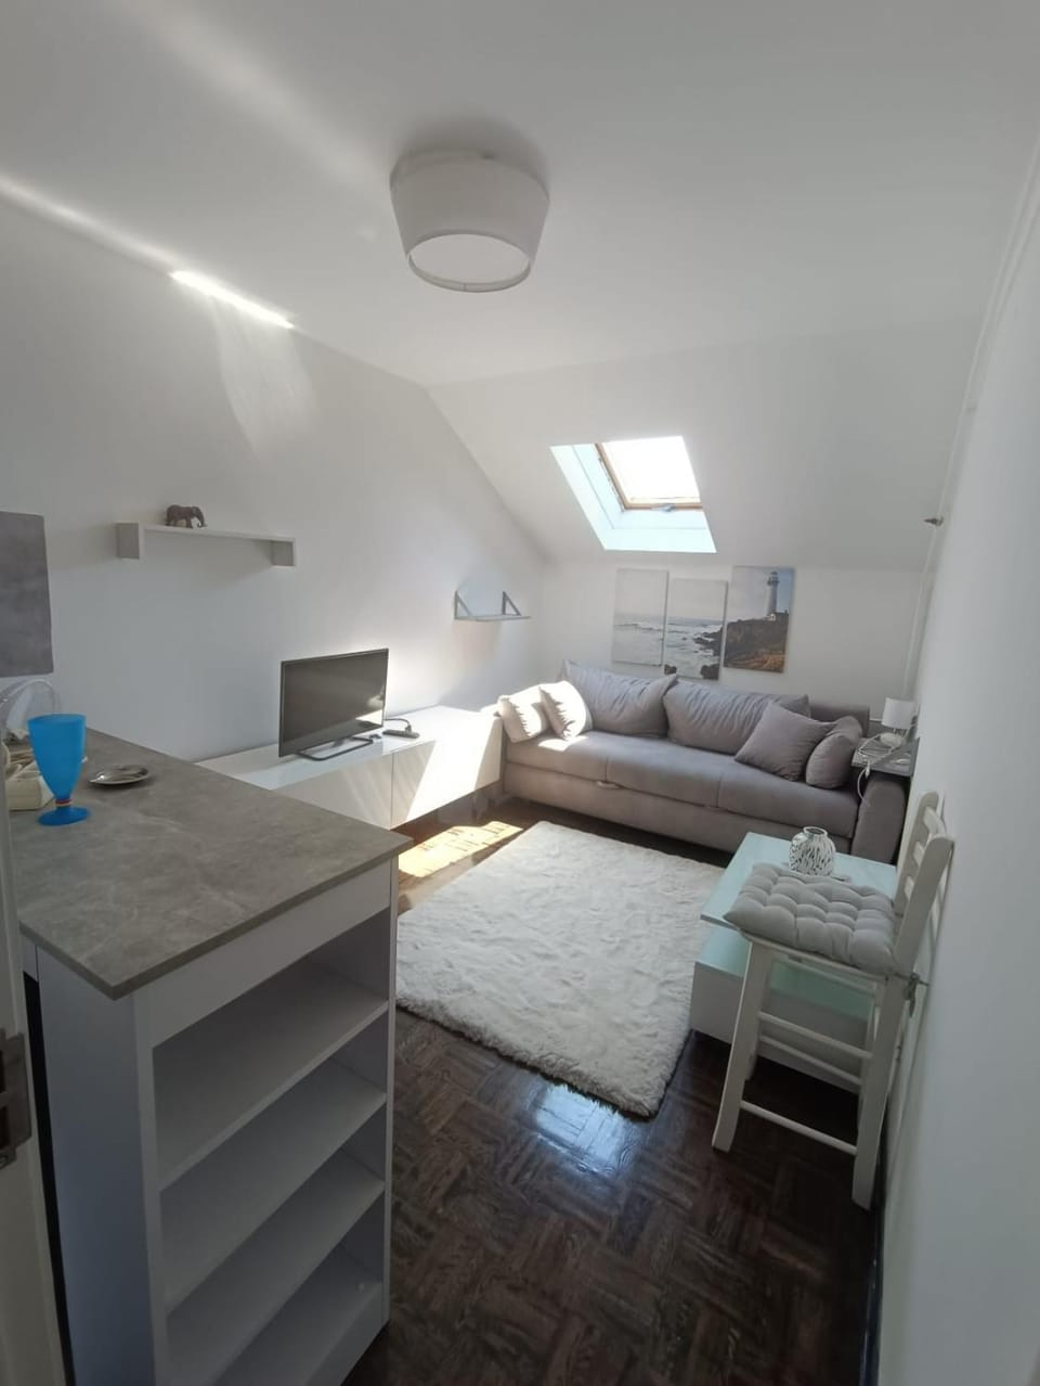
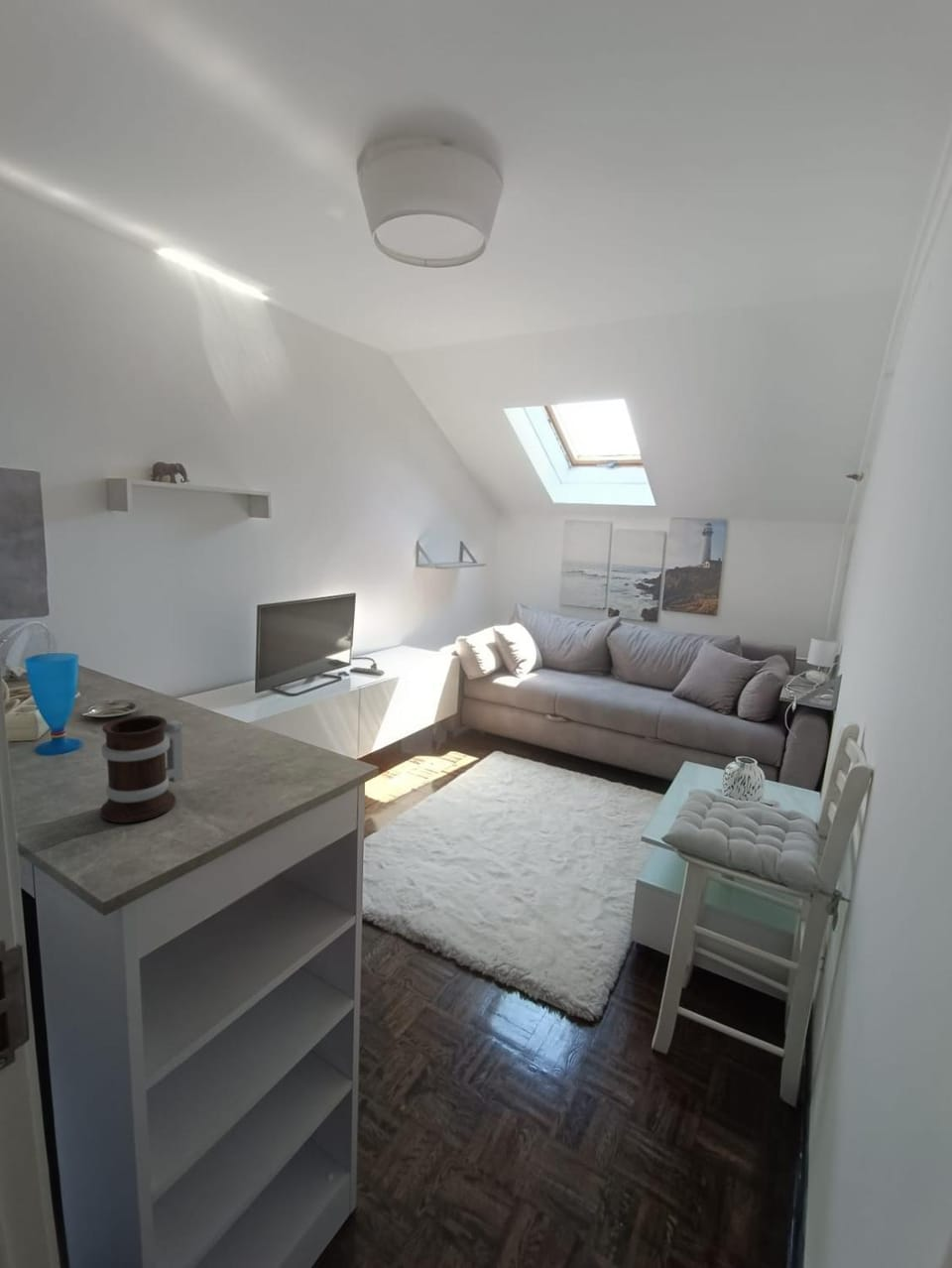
+ mug [99,714,184,824]
